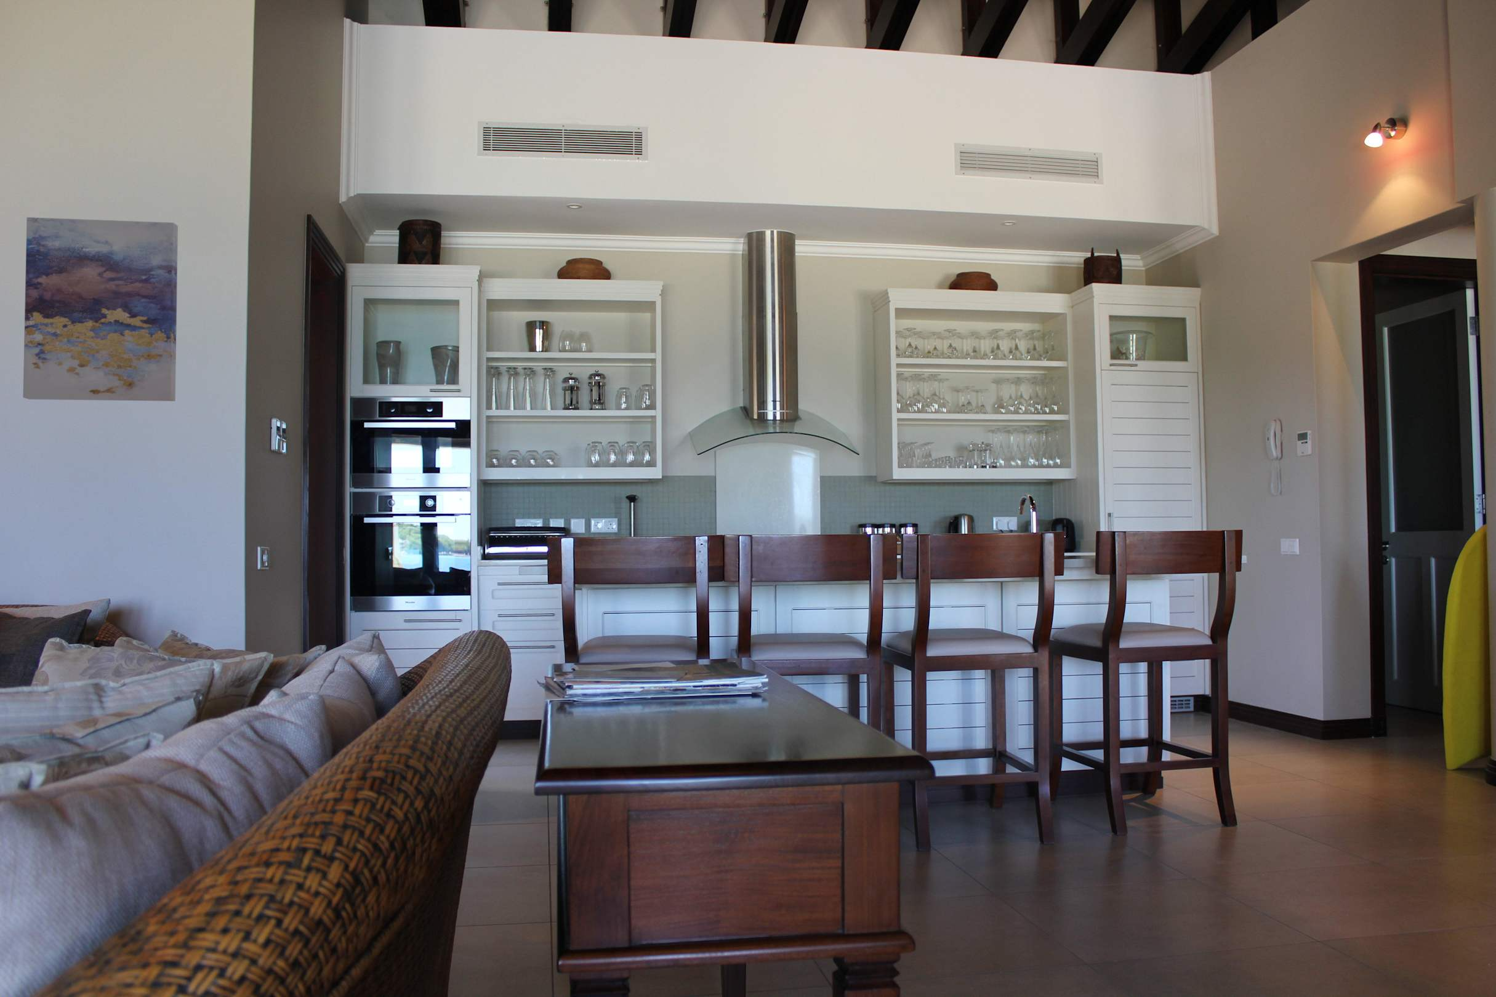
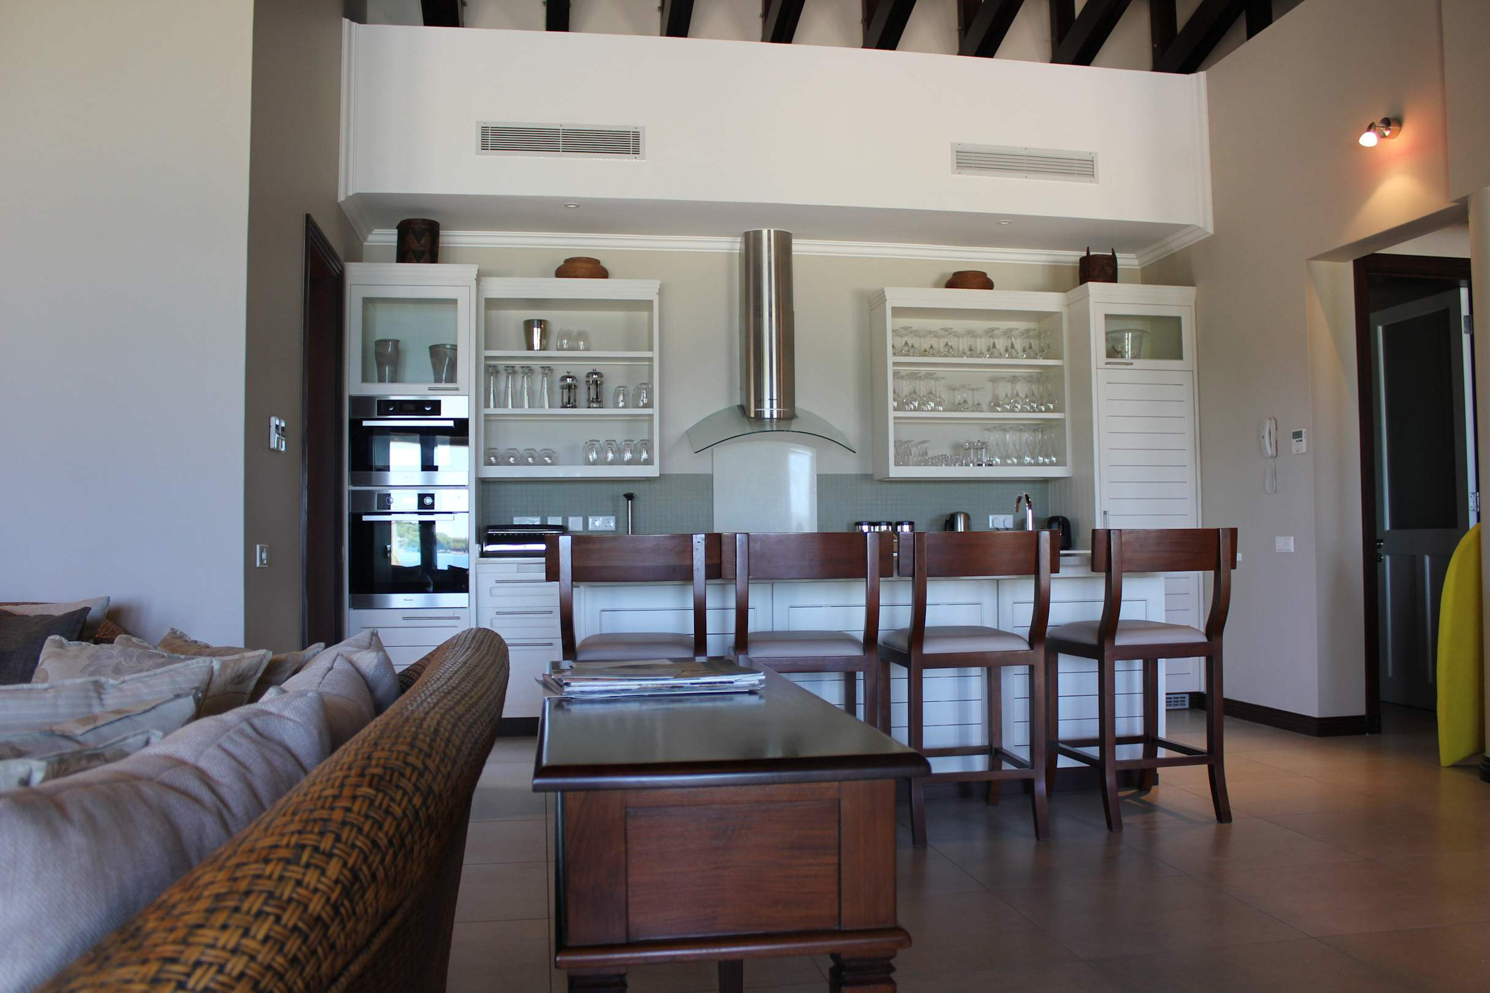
- wall art [22,217,178,402]
